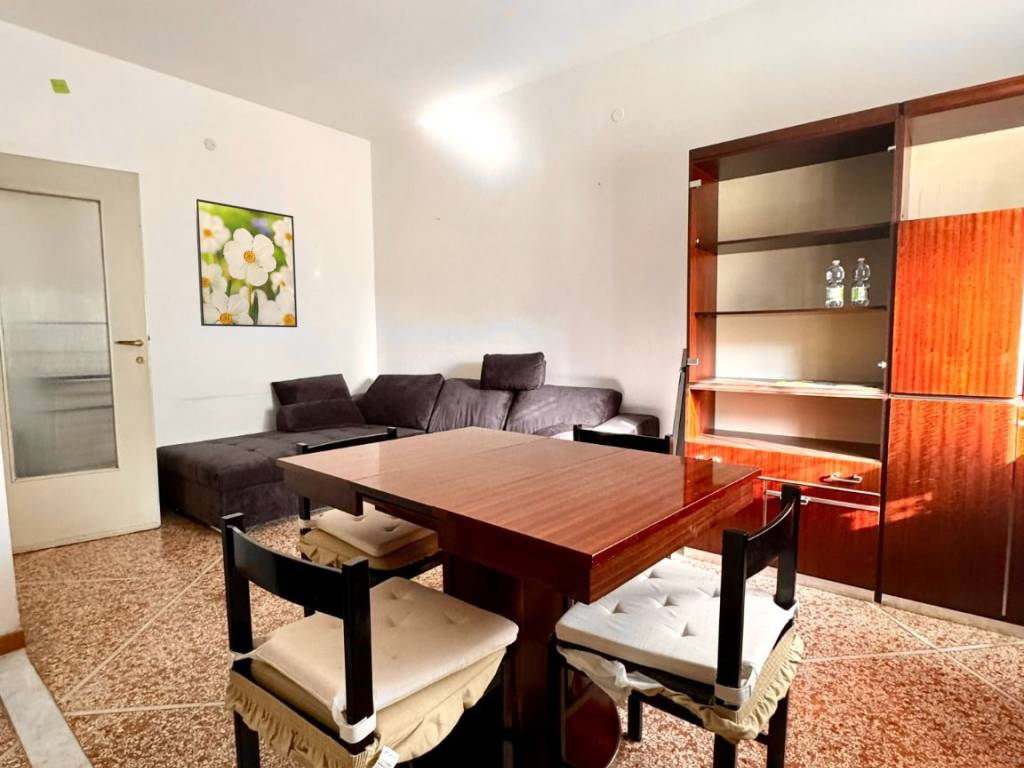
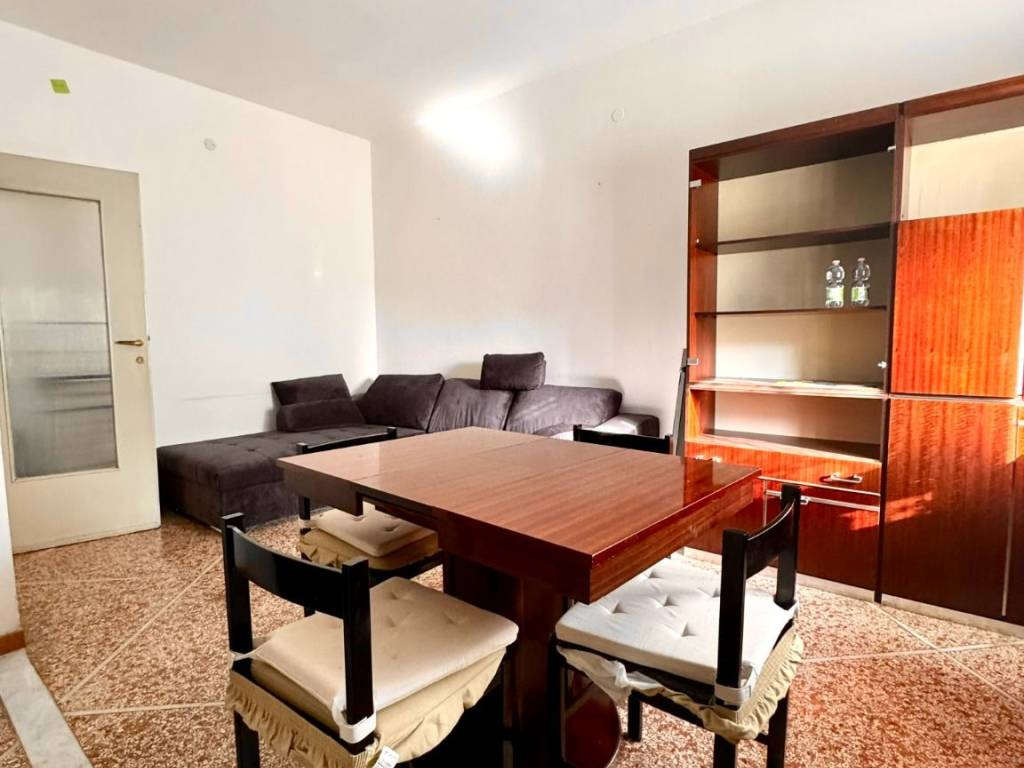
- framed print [194,198,298,328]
